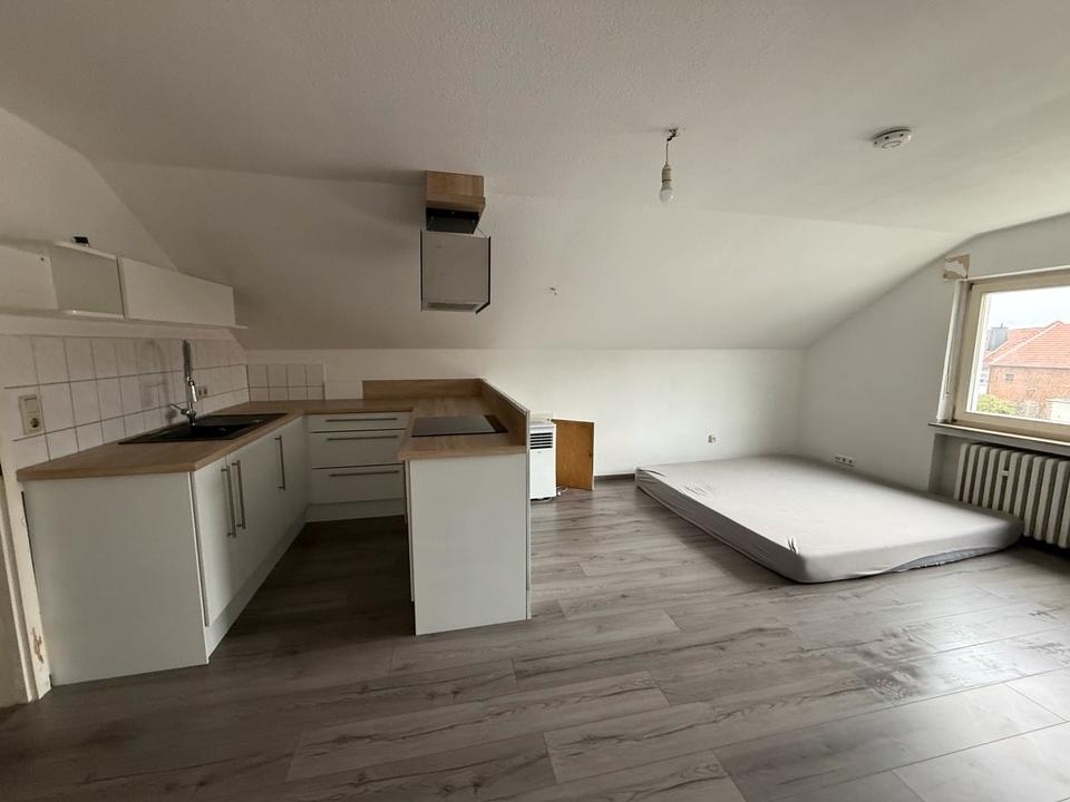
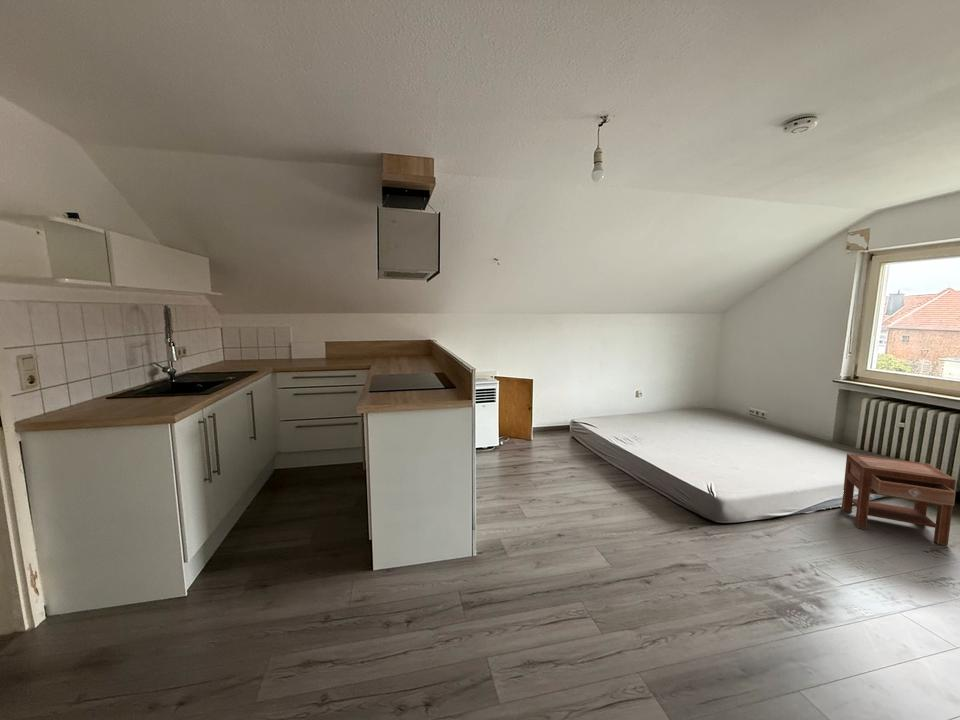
+ nightstand [841,453,957,547]
